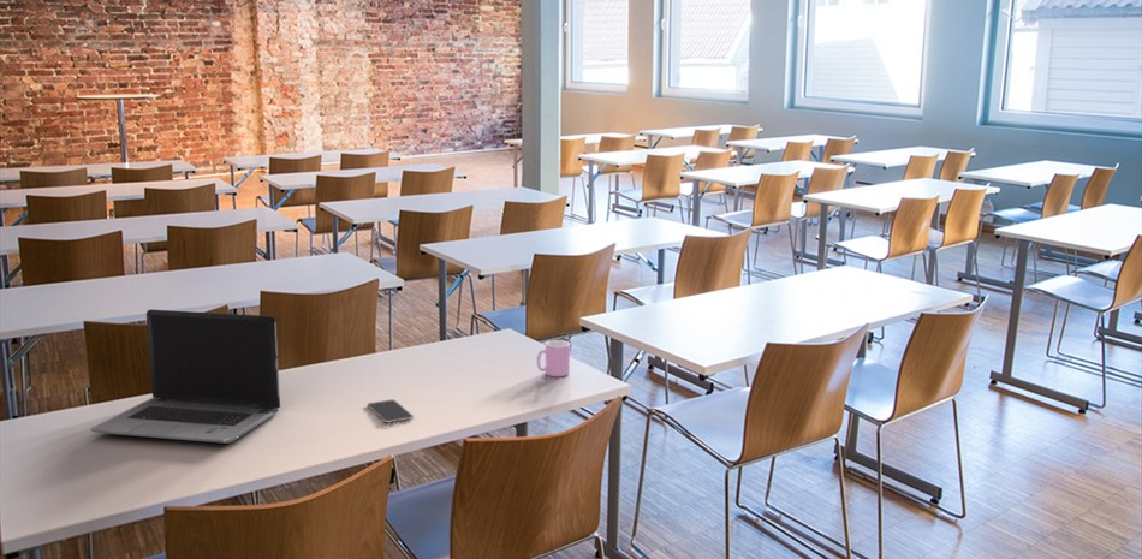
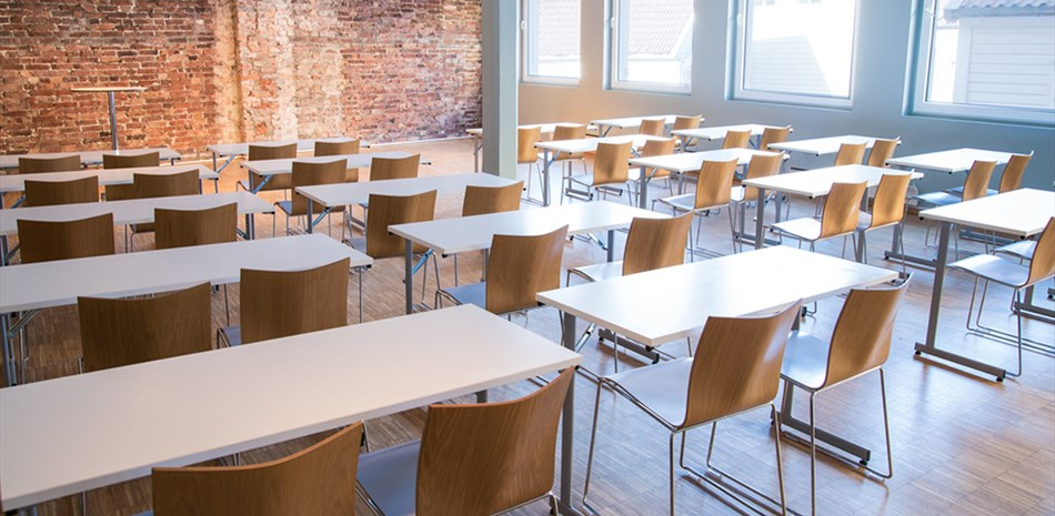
- cup [536,339,571,377]
- laptop computer [90,309,281,445]
- smartphone [367,398,415,423]
